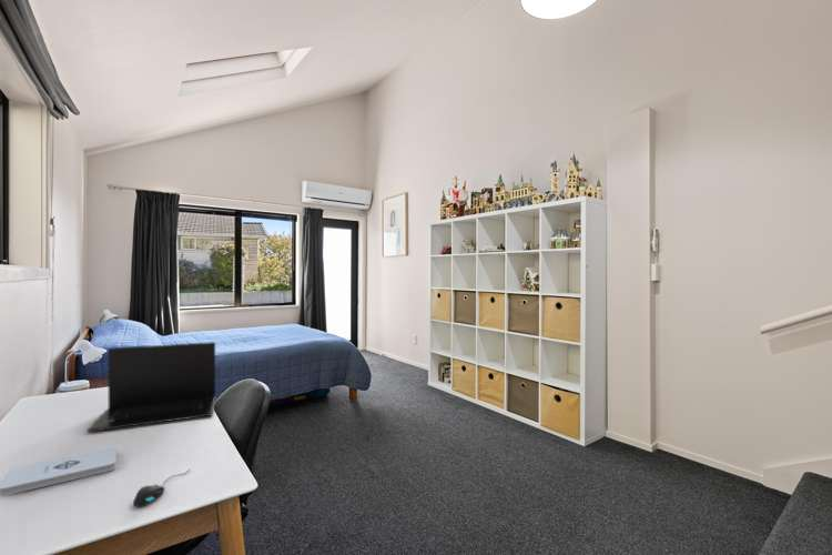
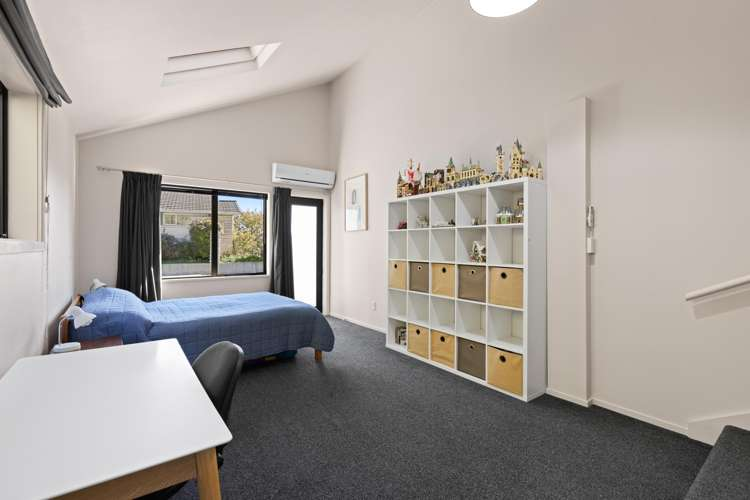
- mouse [132,467,191,508]
- laptop [87,341,216,433]
- notepad [0,445,118,497]
